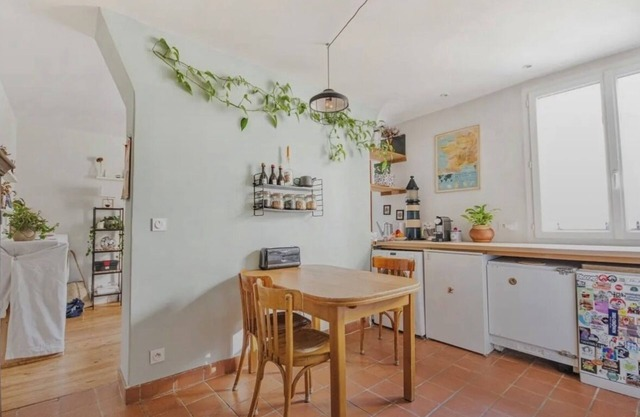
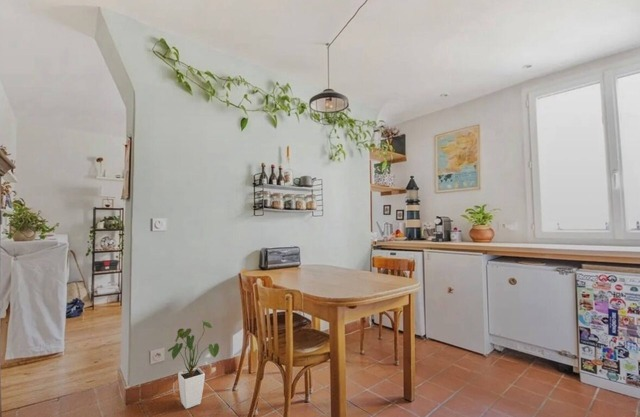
+ house plant [167,319,220,410]
